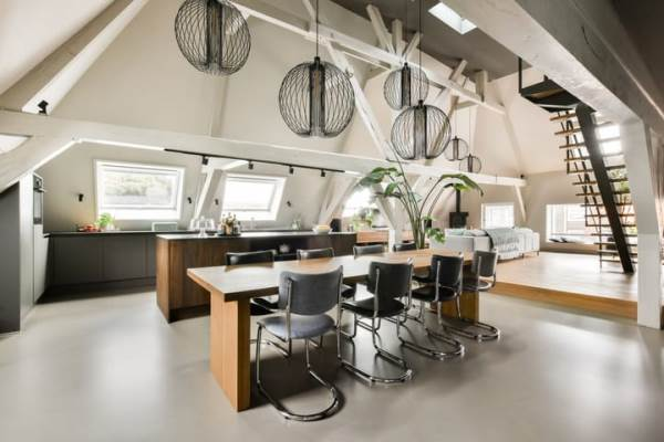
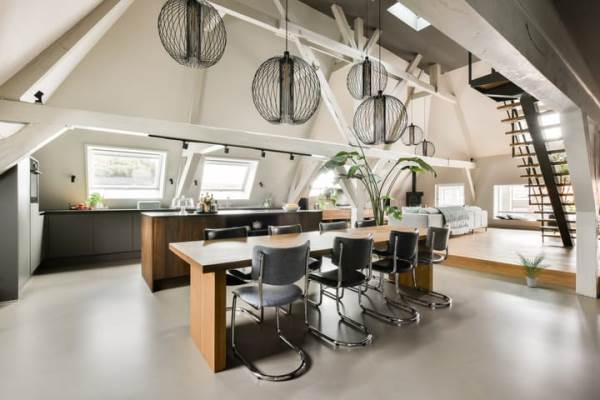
+ potted plant [515,251,553,288]
